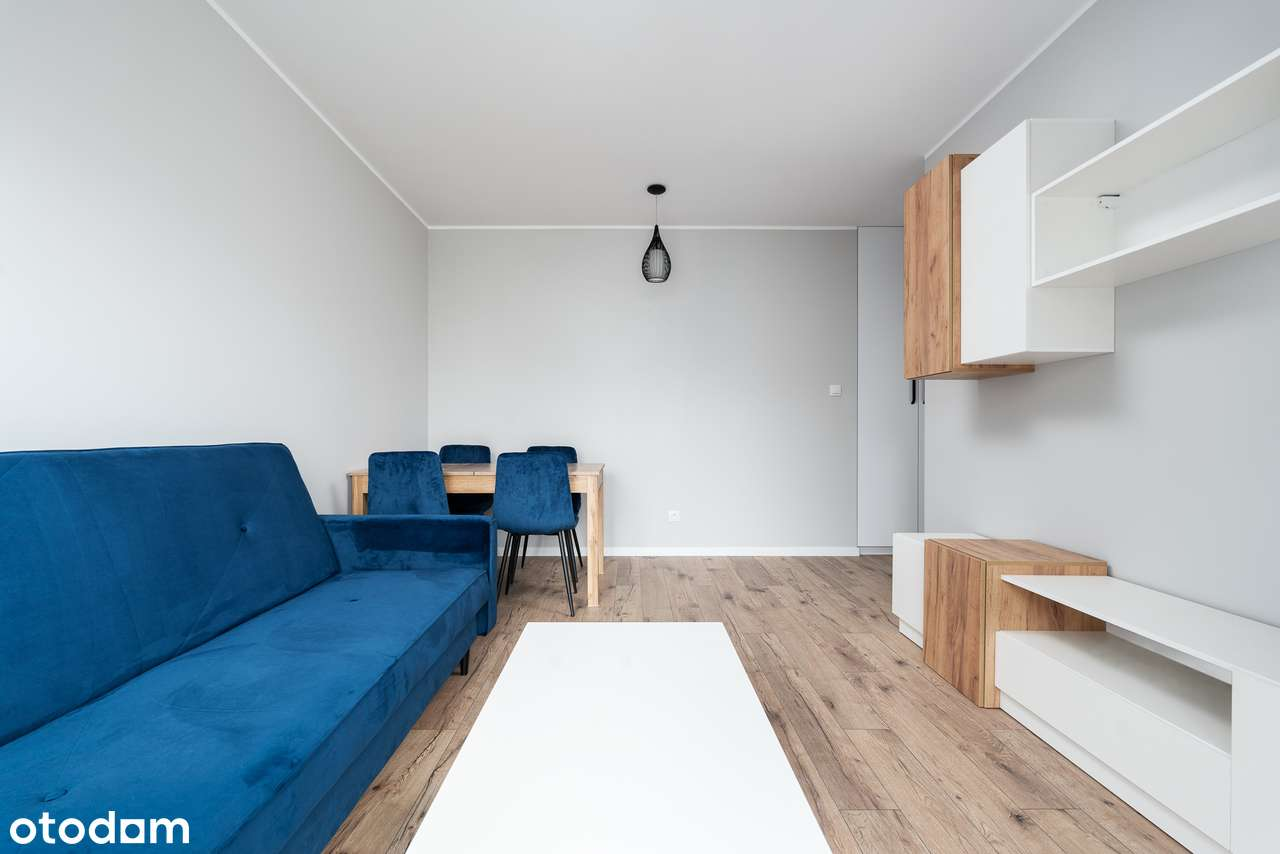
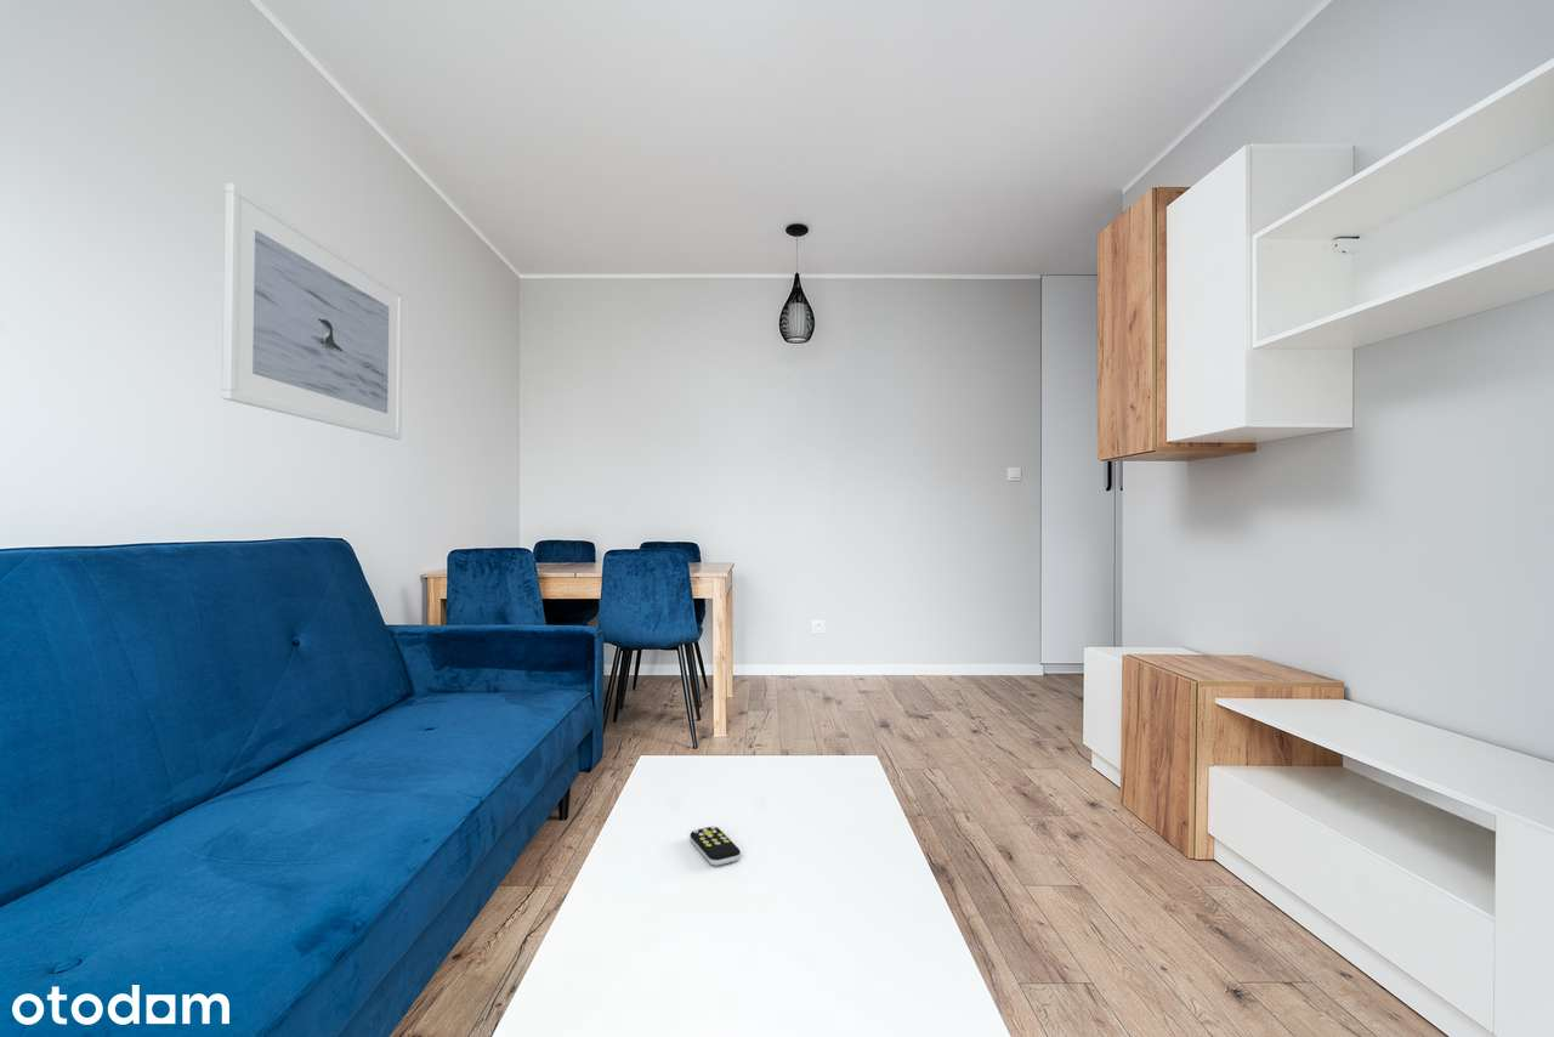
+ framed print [220,182,404,441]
+ remote control [688,824,742,867]
